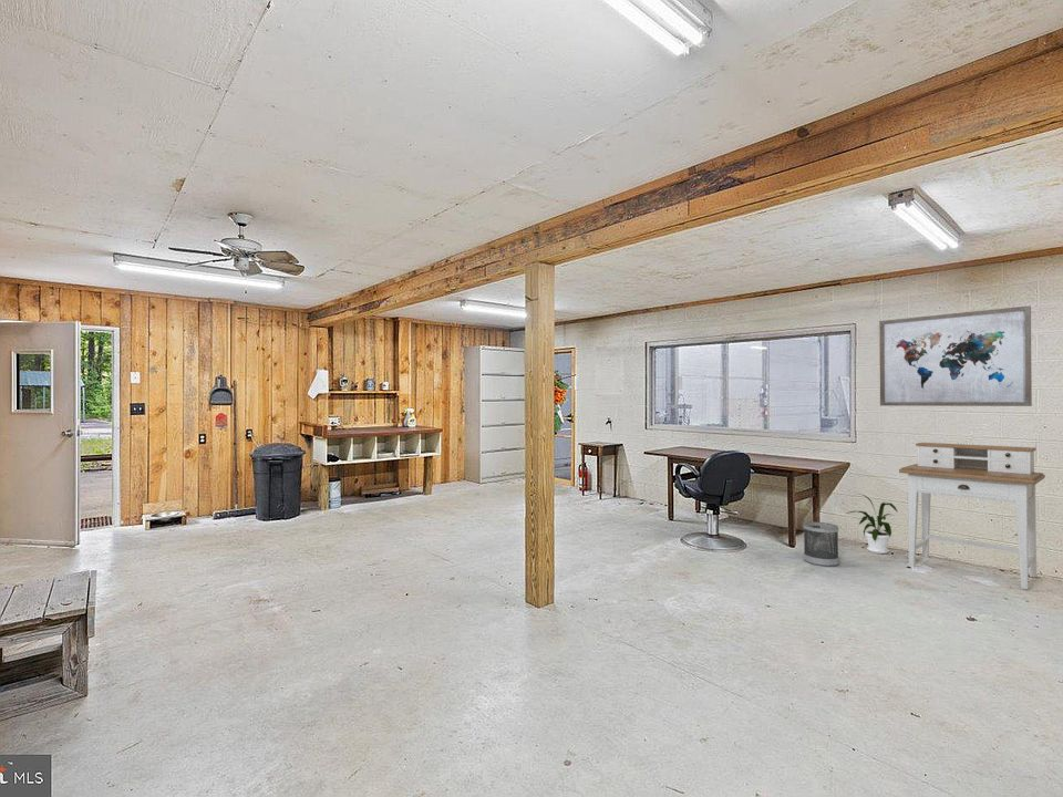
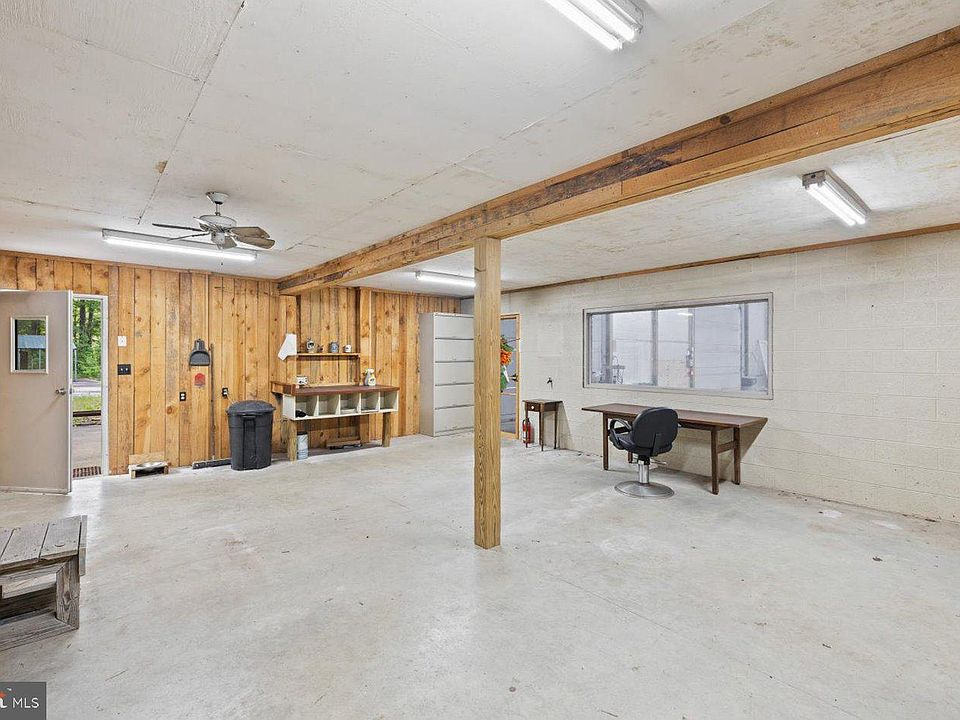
- house plant [846,493,899,555]
- desk [898,442,1046,590]
- wall art [878,304,1033,407]
- wastebasket [803,520,839,568]
